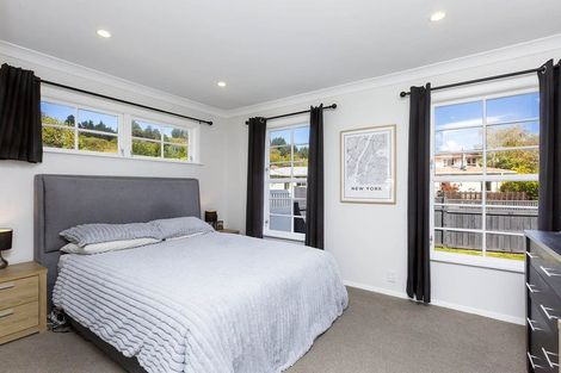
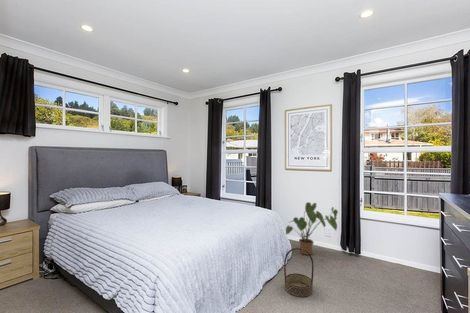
+ basket [283,247,315,298]
+ house plant [285,201,339,256]
